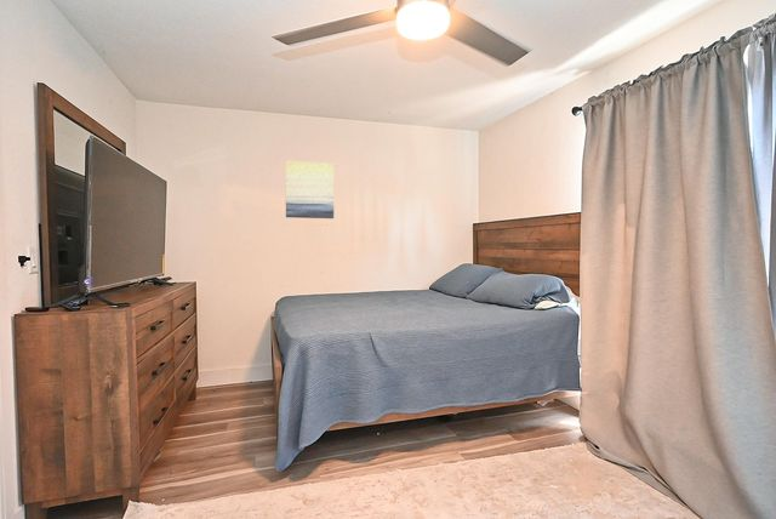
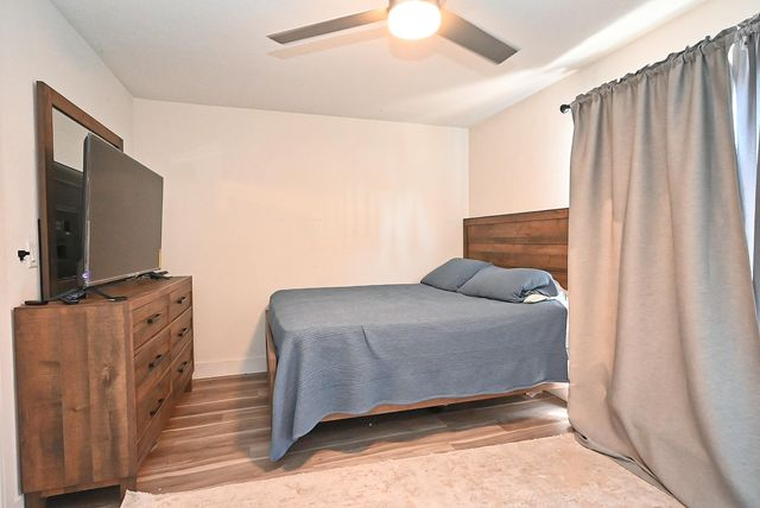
- wall art [285,159,335,219]
